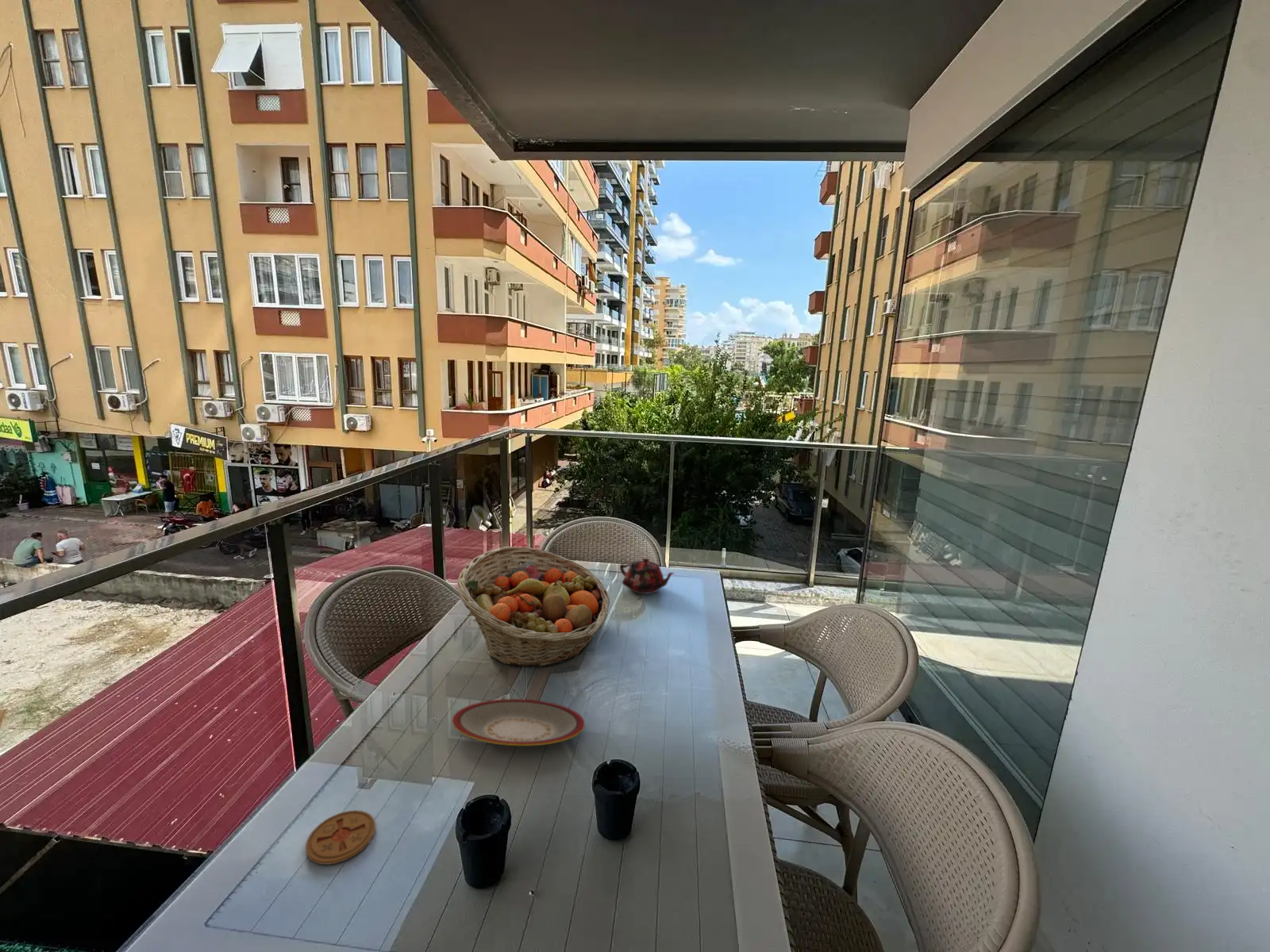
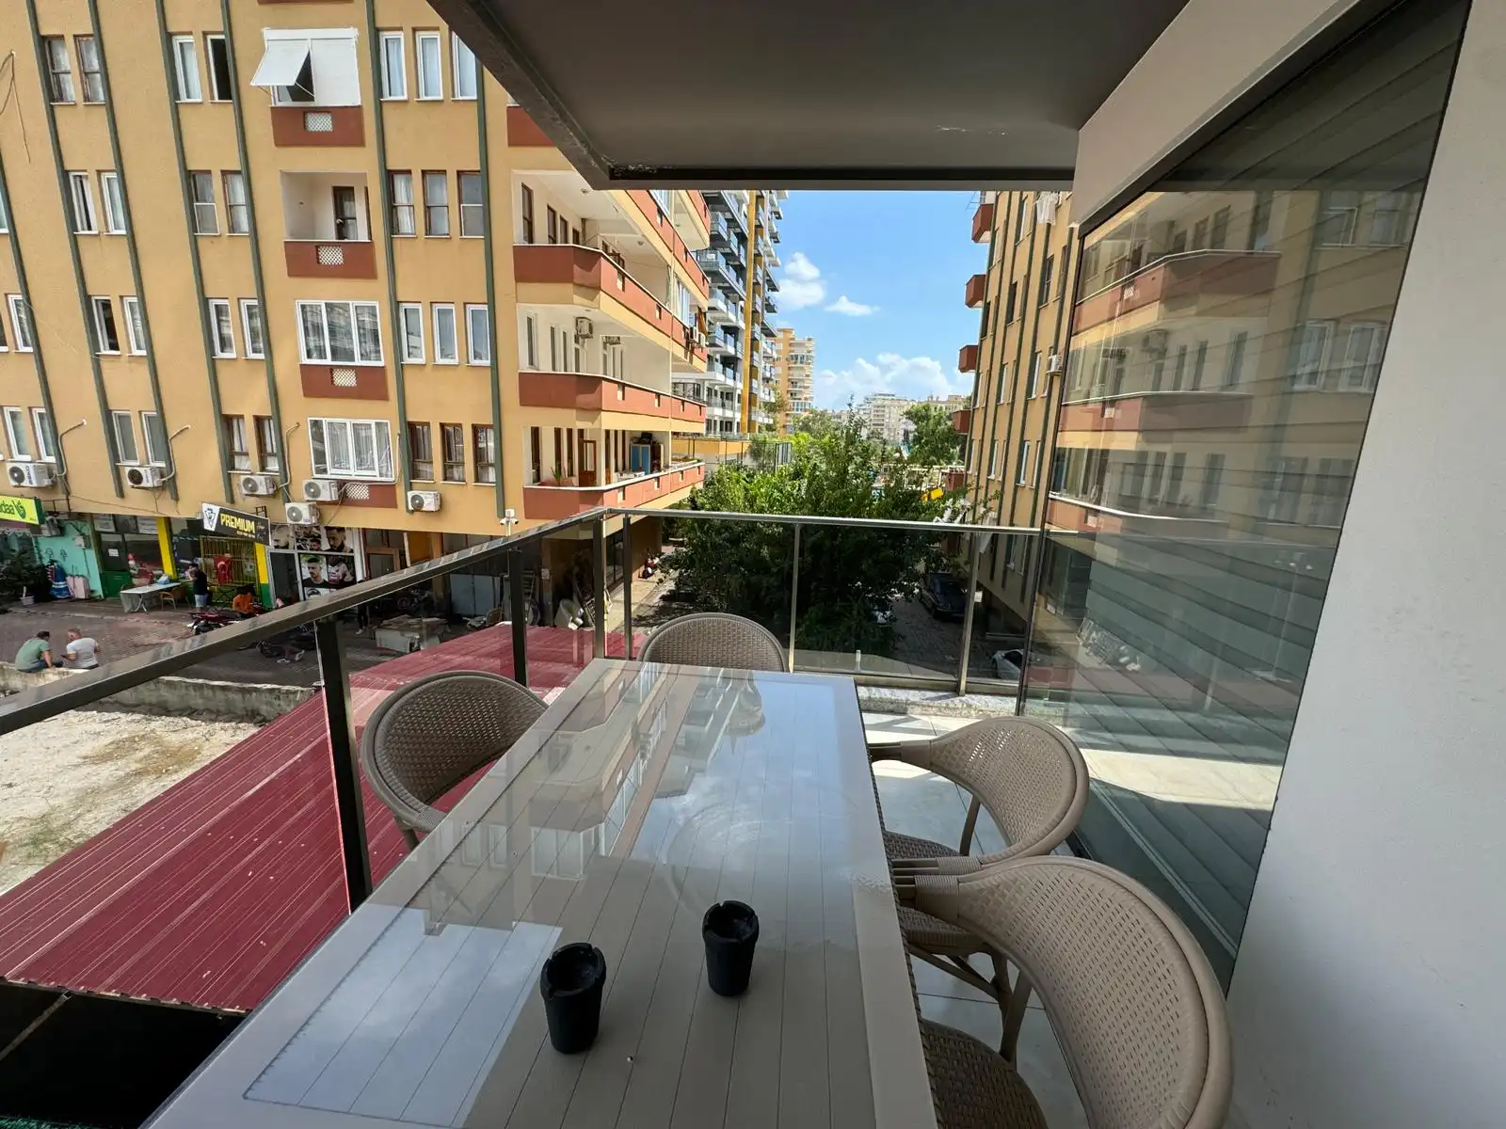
- teapot [619,558,675,595]
- fruit basket [456,546,610,668]
- plate [452,698,586,747]
- coaster [305,810,376,866]
